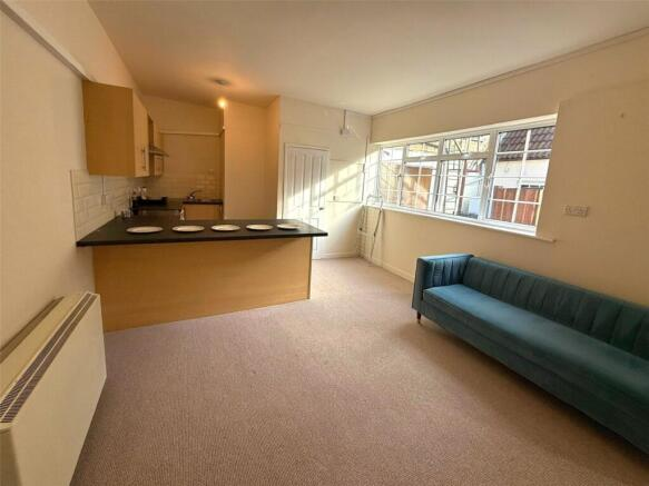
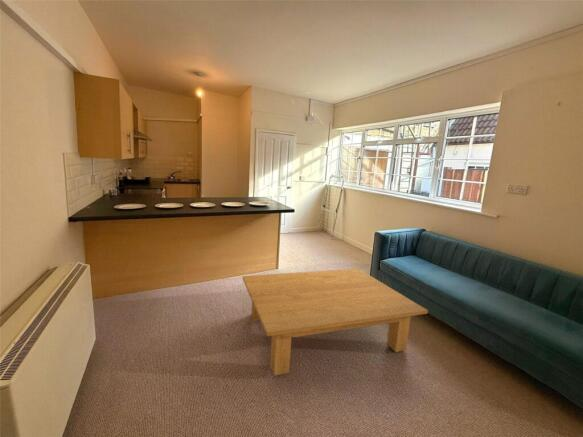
+ coffee table [242,268,429,377]
